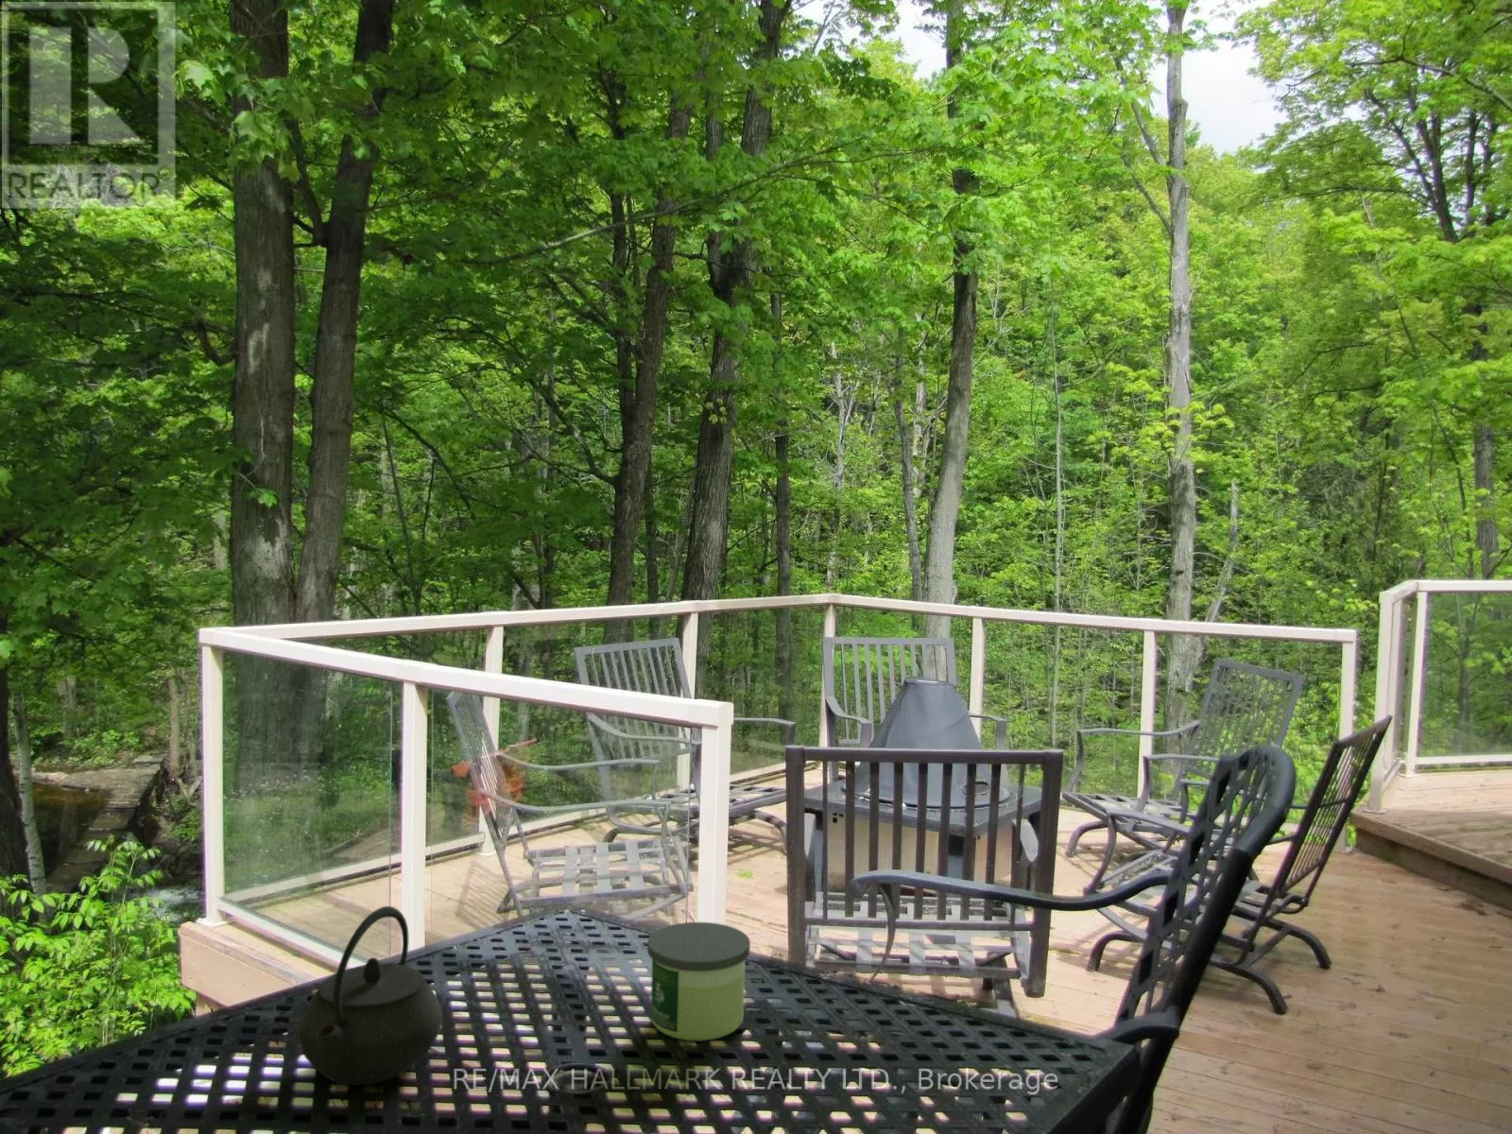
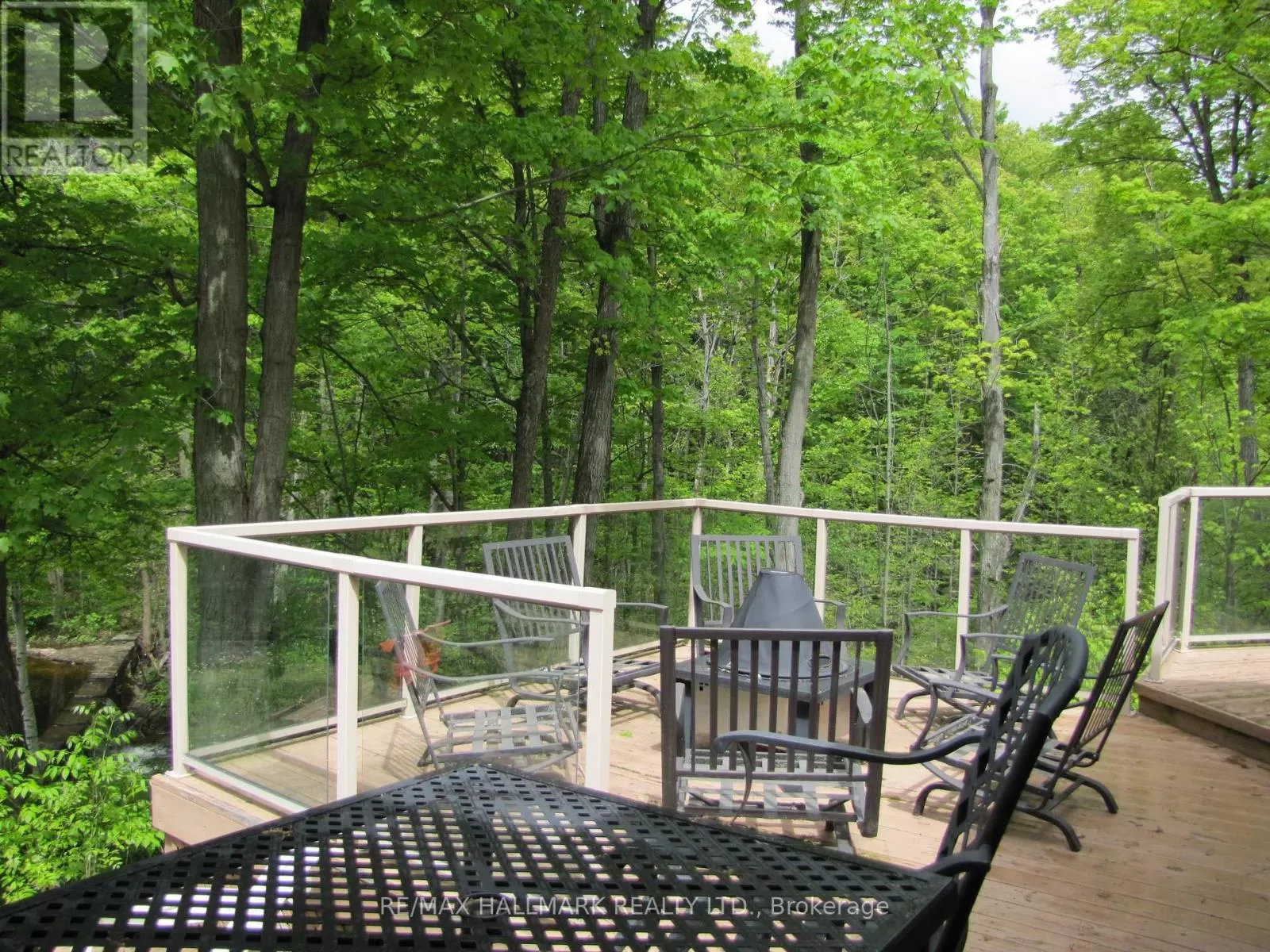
- candle [646,922,751,1042]
- kettle [296,905,443,1086]
